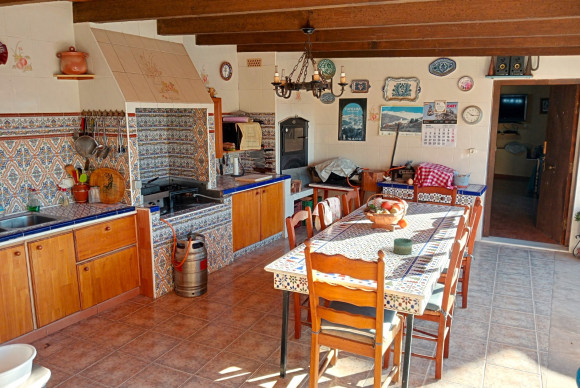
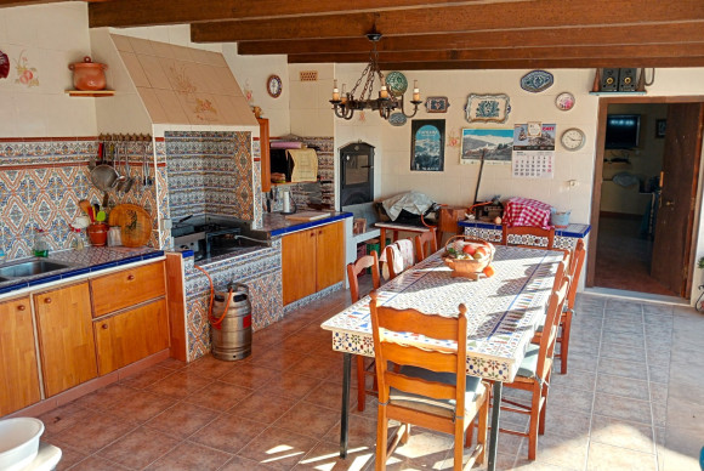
- candle [393,237,413,255]
